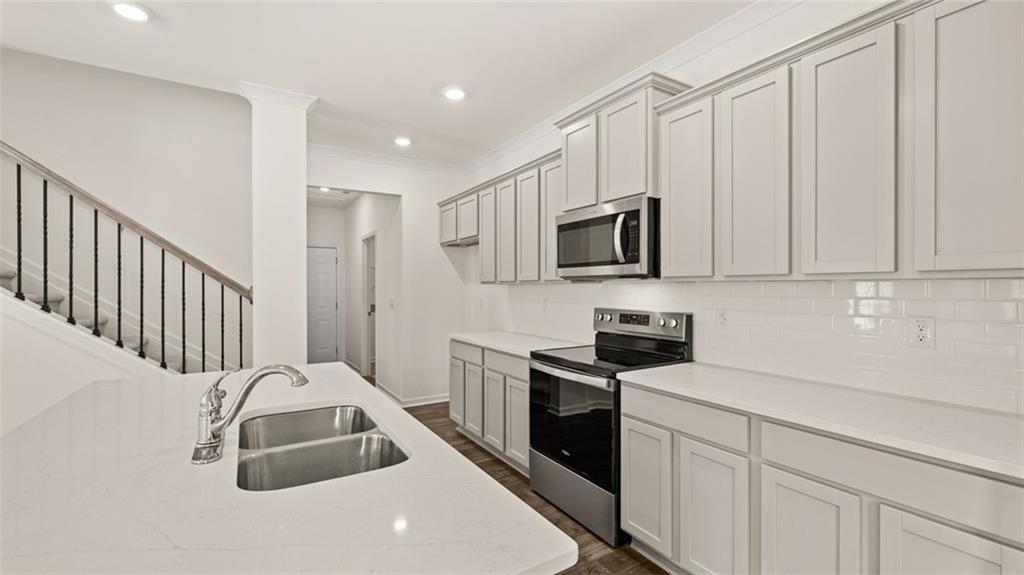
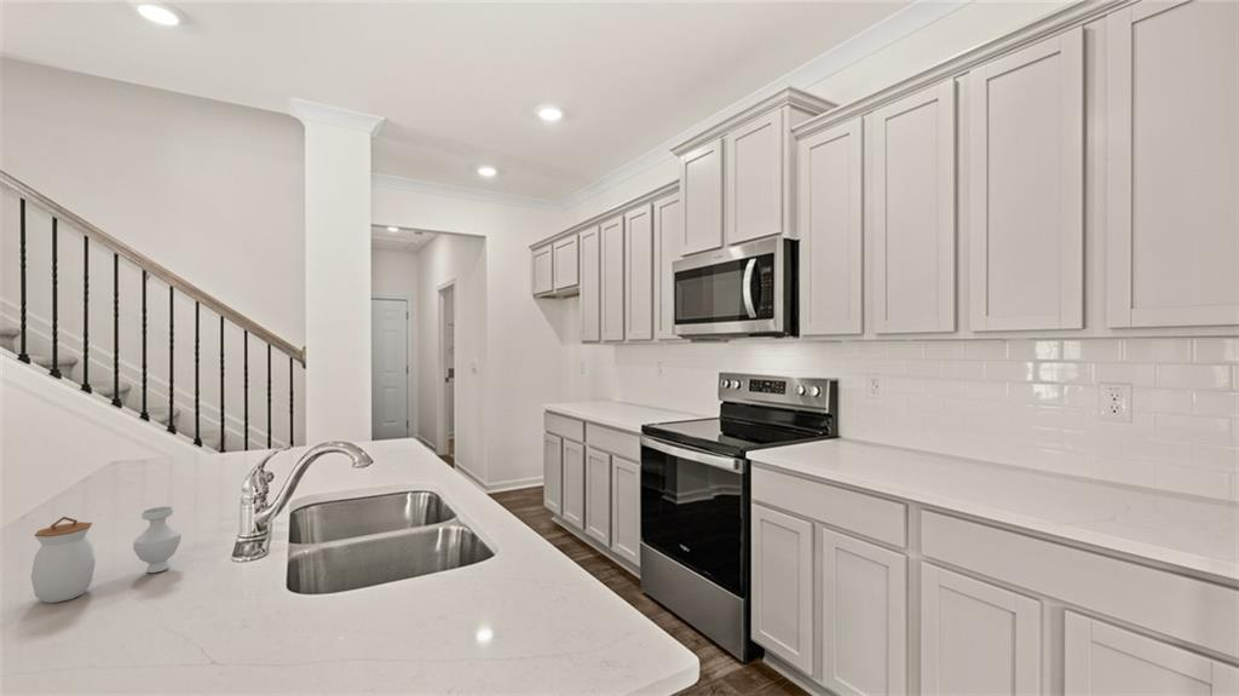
+ jar [30,505,183,604]
